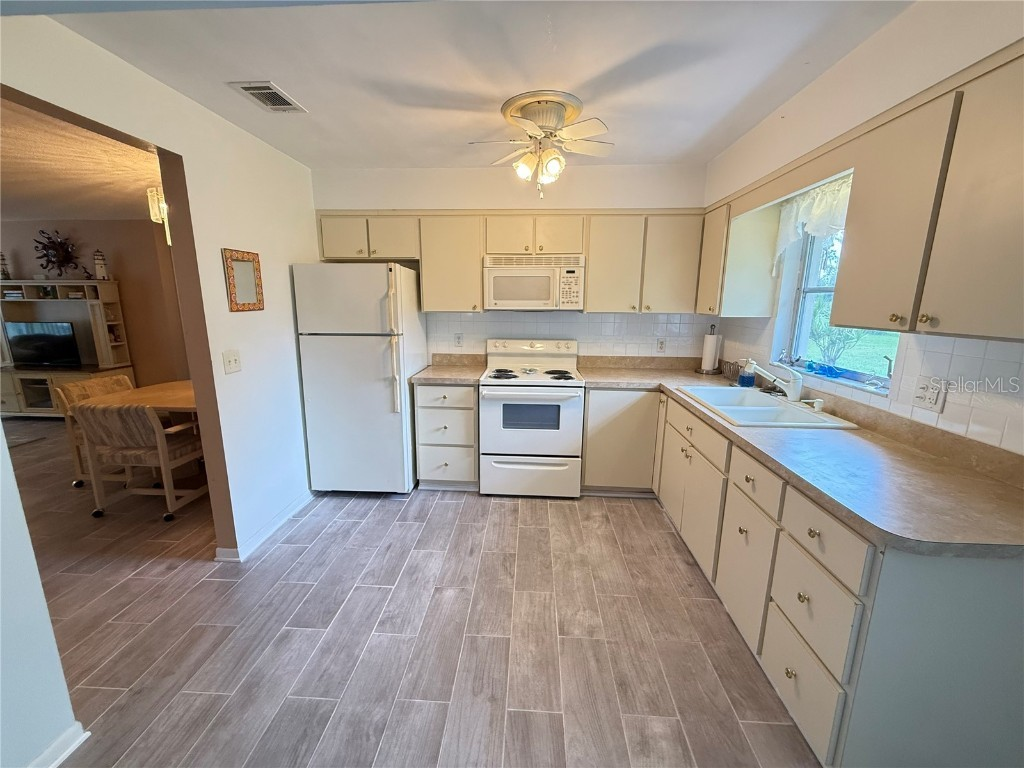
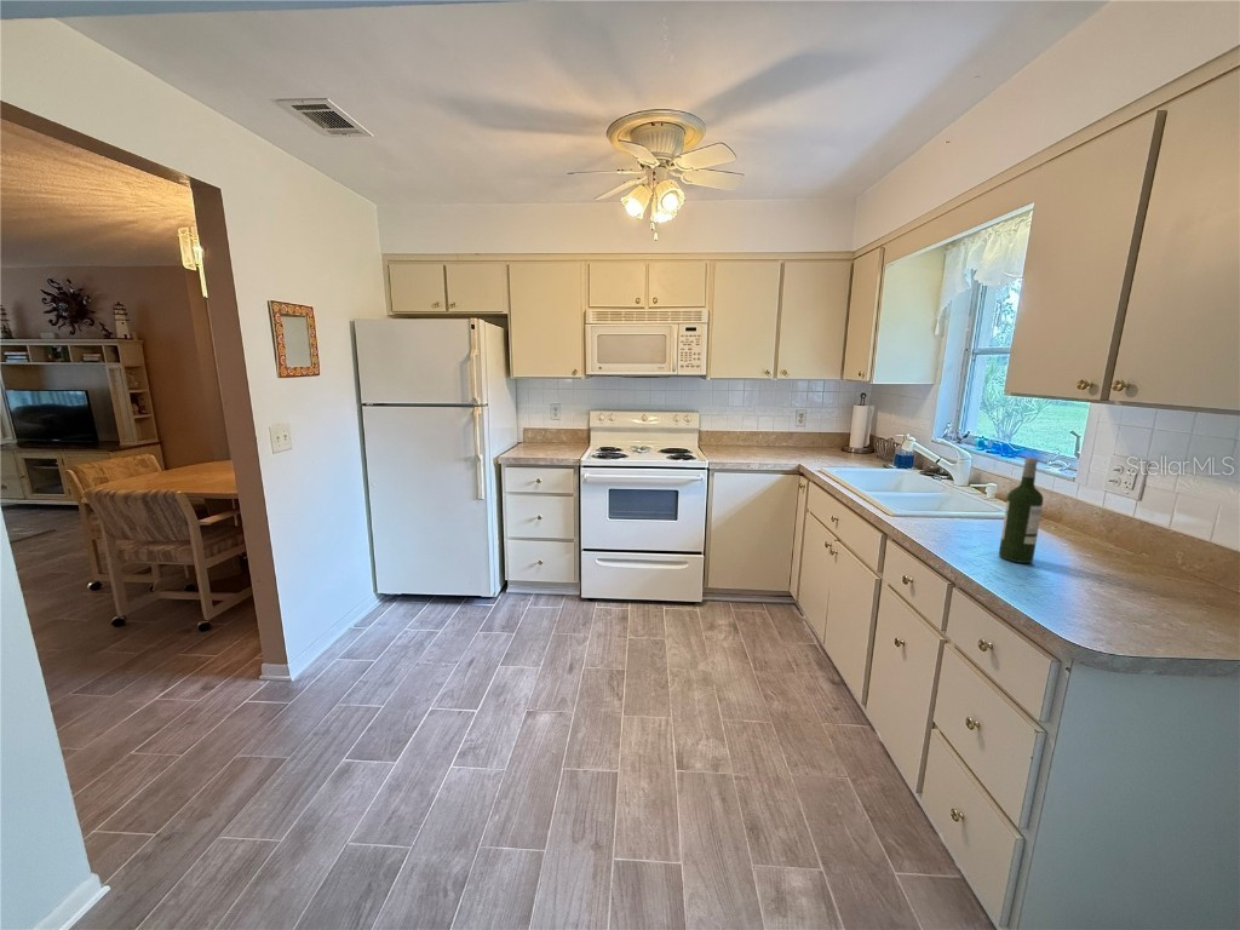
+ wine bottle [998,457,1045,564]
